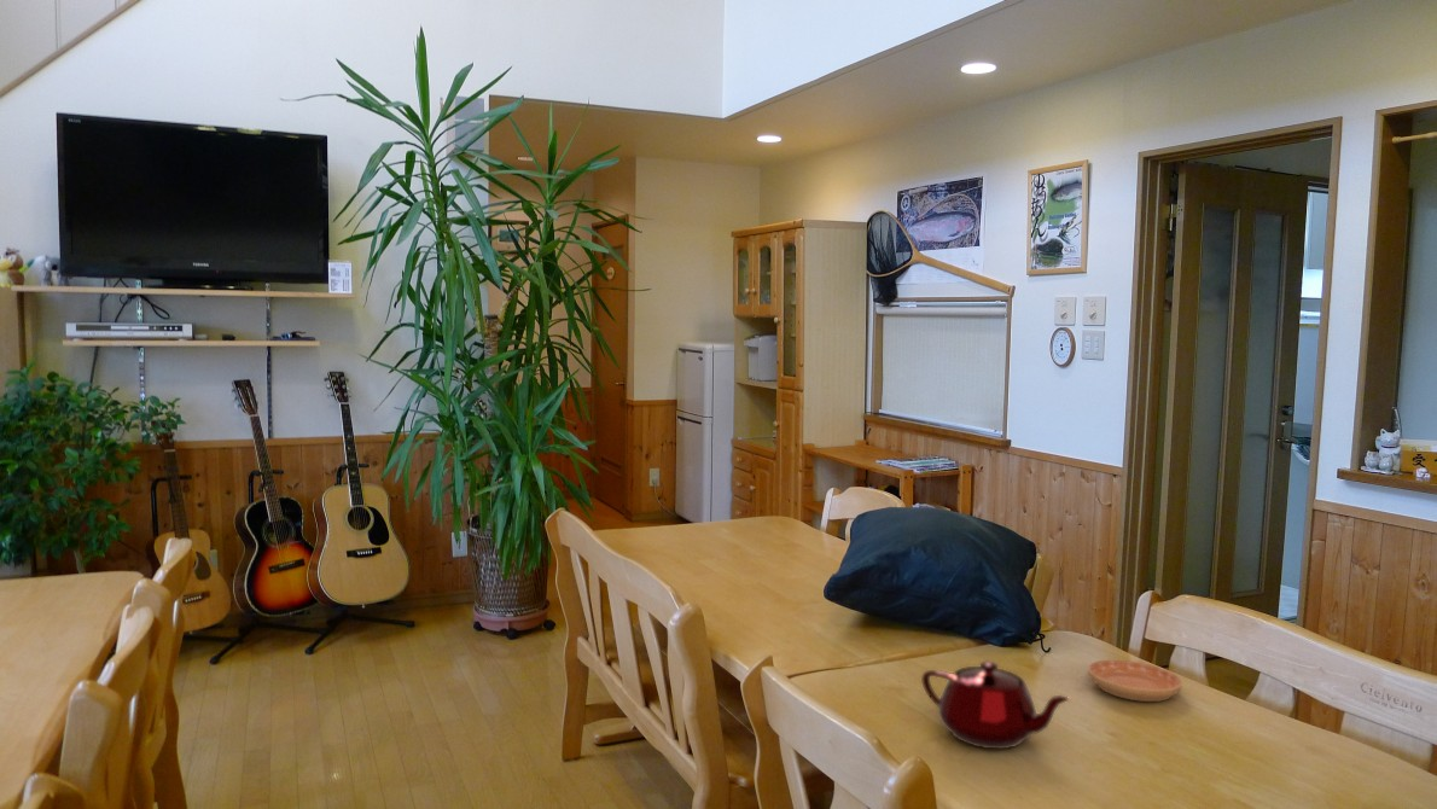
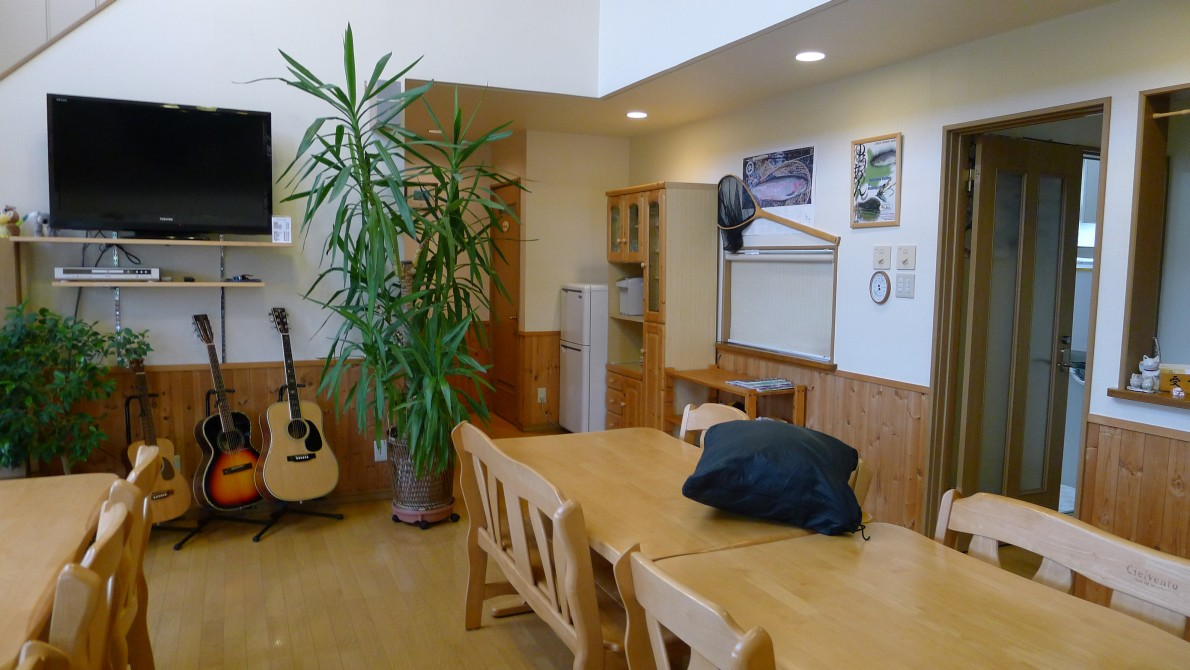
- saucer [1087,659,1183,703]
- teapot [920,660,1072,750]
